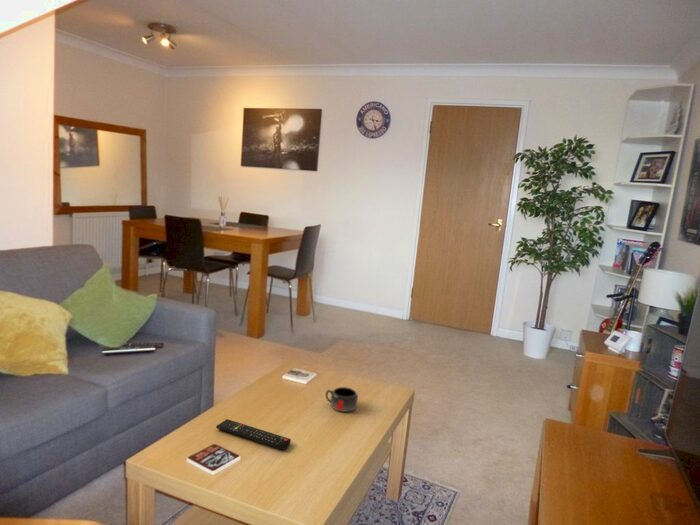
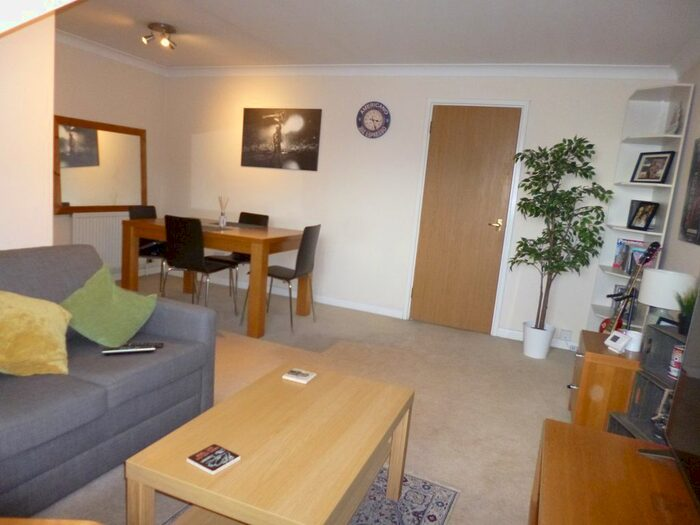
- remote control [215,418,292,450]
- mug [325,386,359,413]
